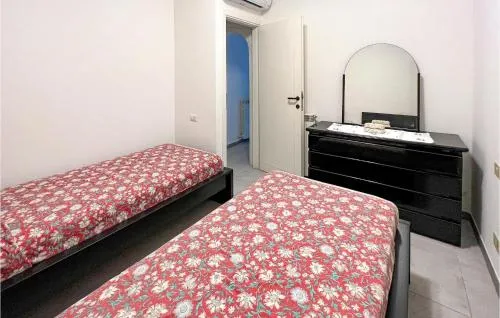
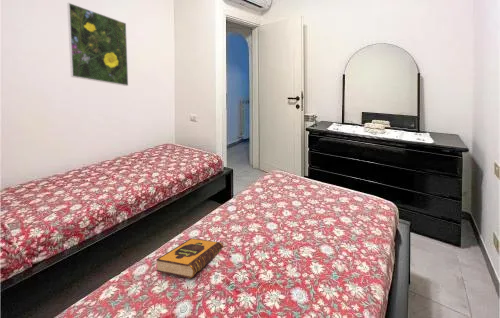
+ hardback book [155,237,224,279]
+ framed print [66,2,129,87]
